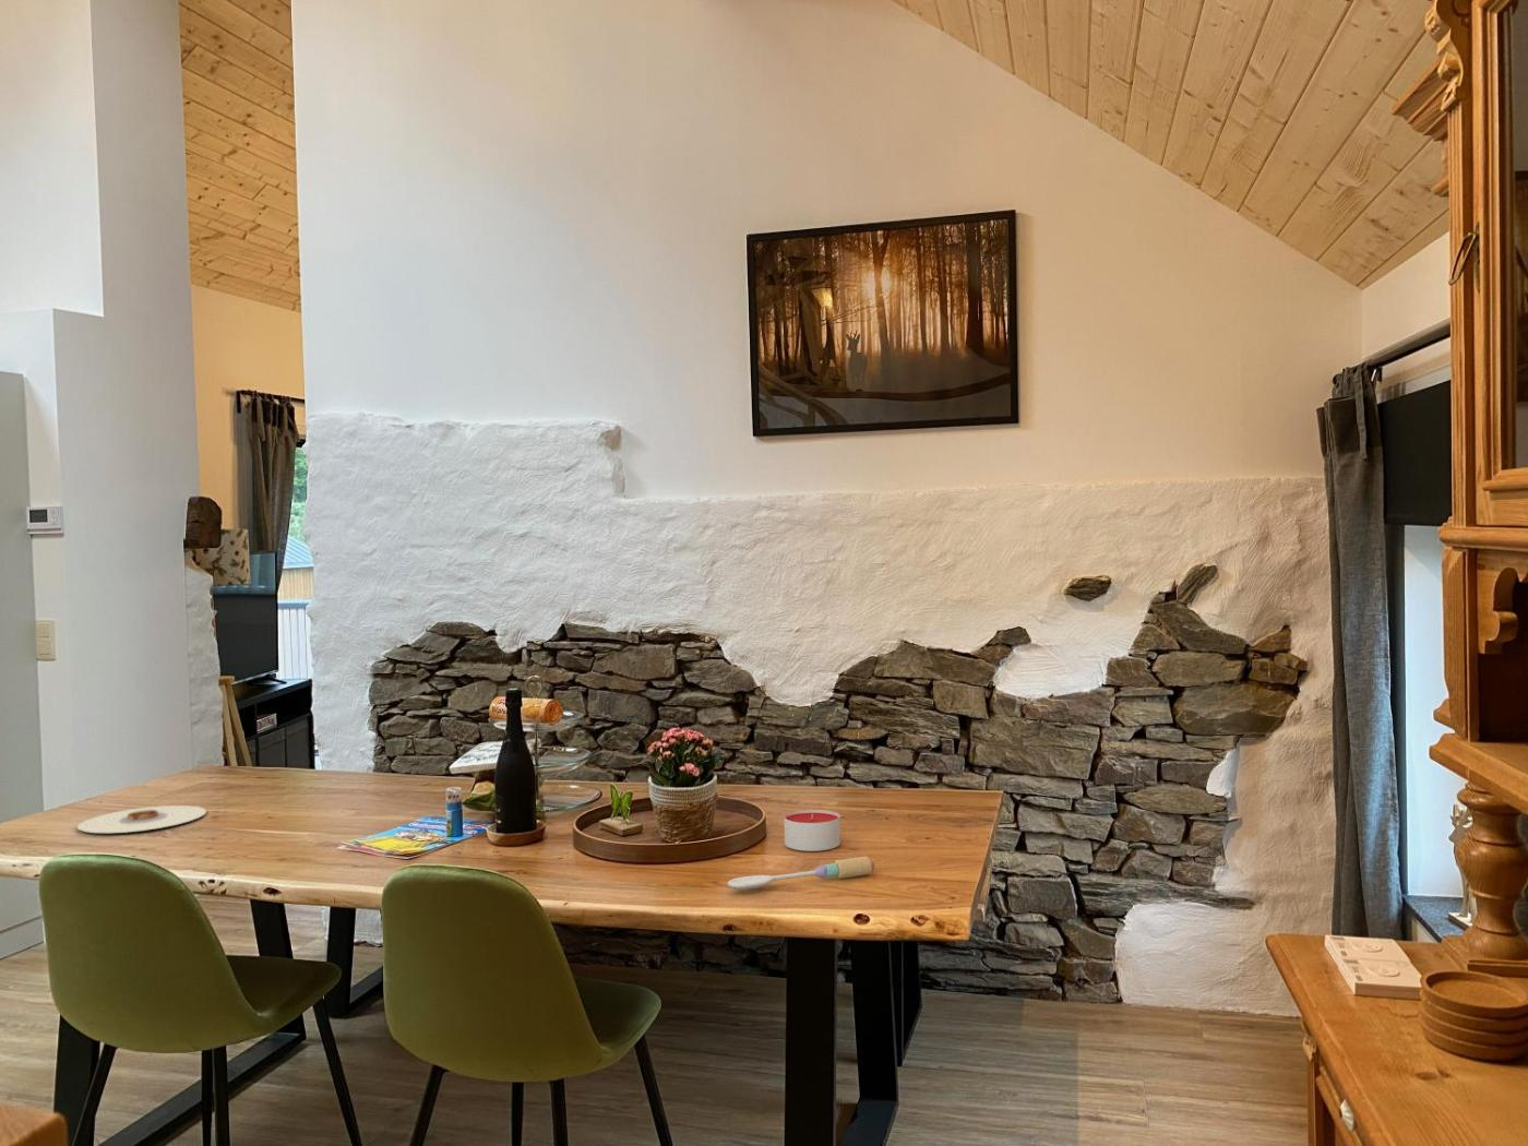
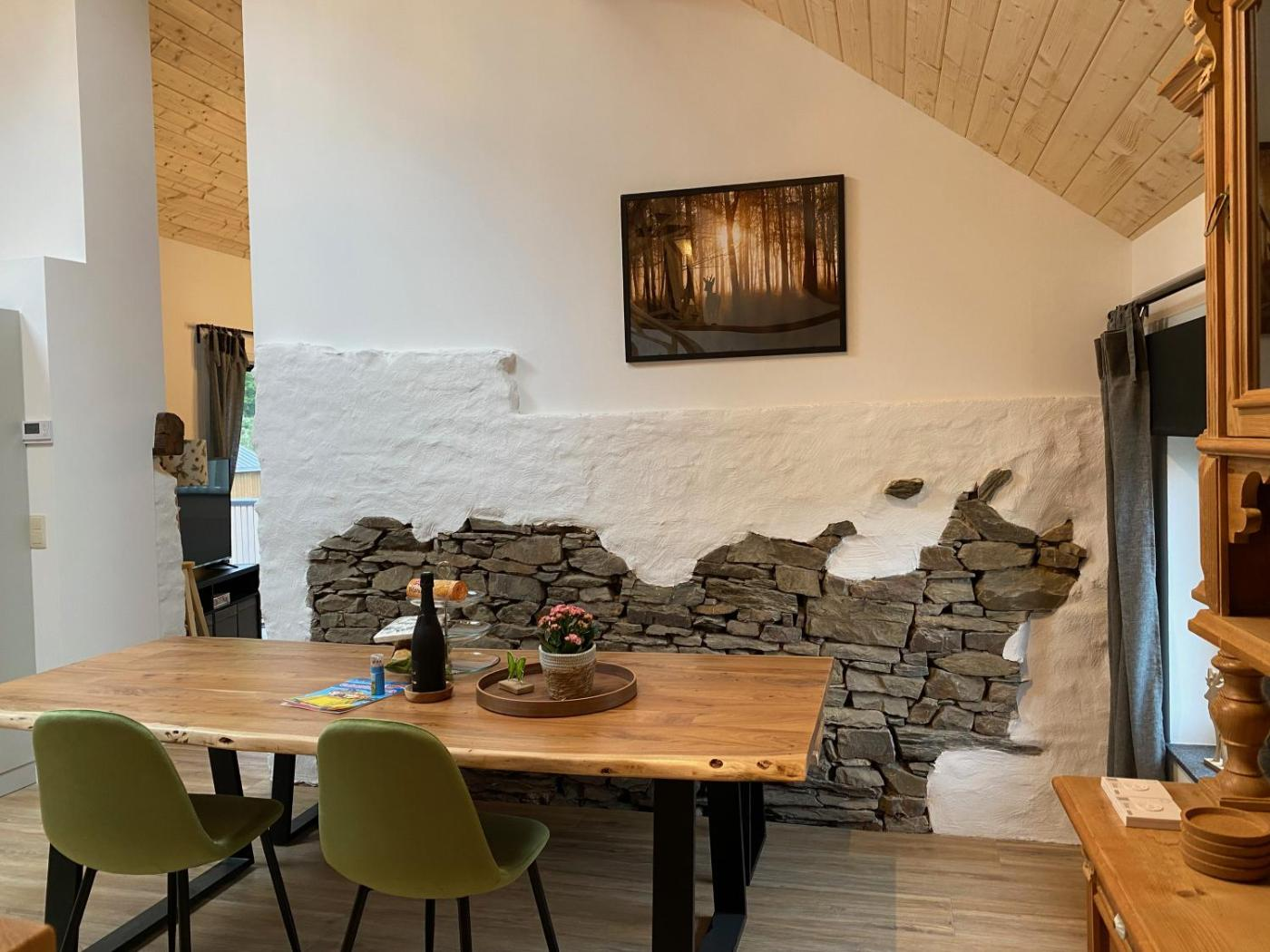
- spoon [727,856,876,891]
- candle [783,809,841,852]
- plate [77,804,207,834]
